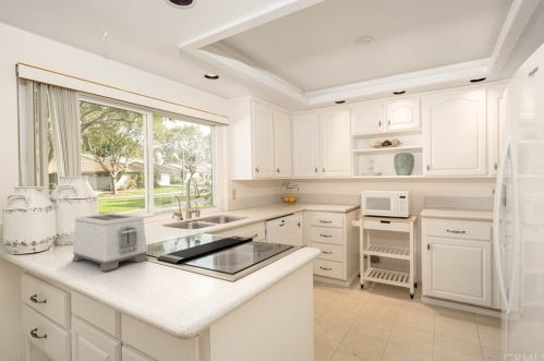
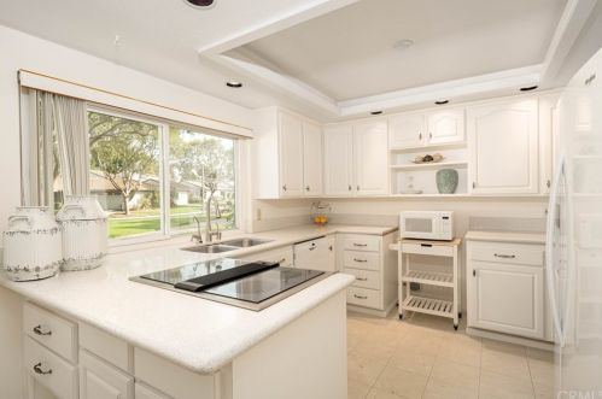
- toaster [71,212,149,273]
